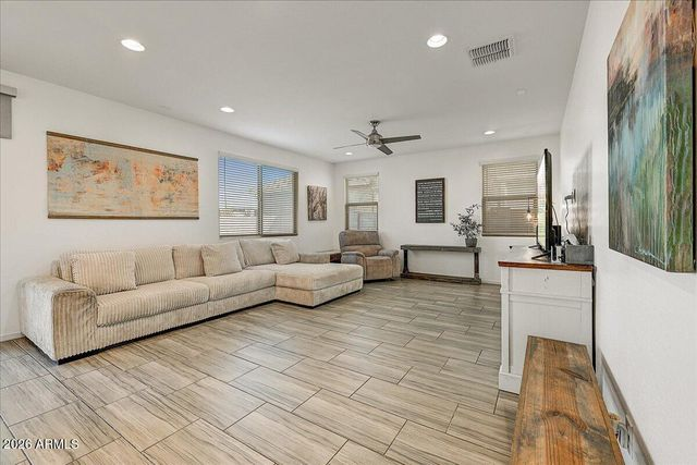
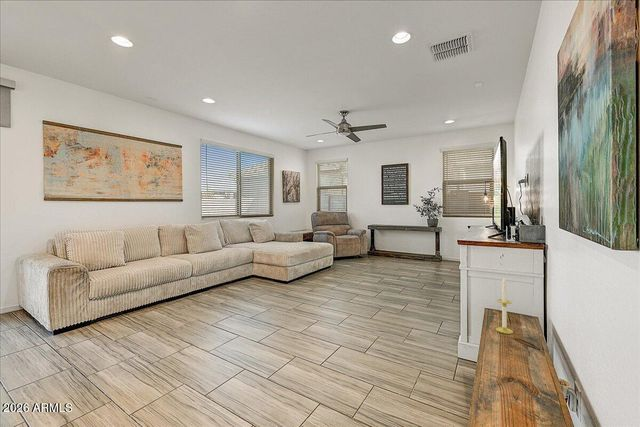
+ candle [495,277,514,335]
